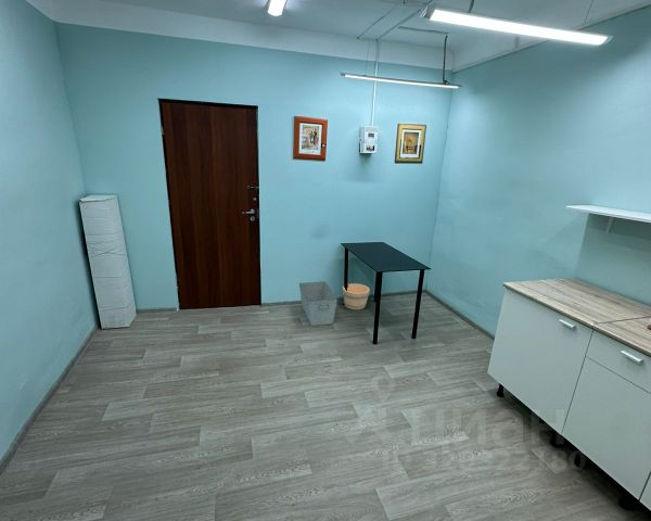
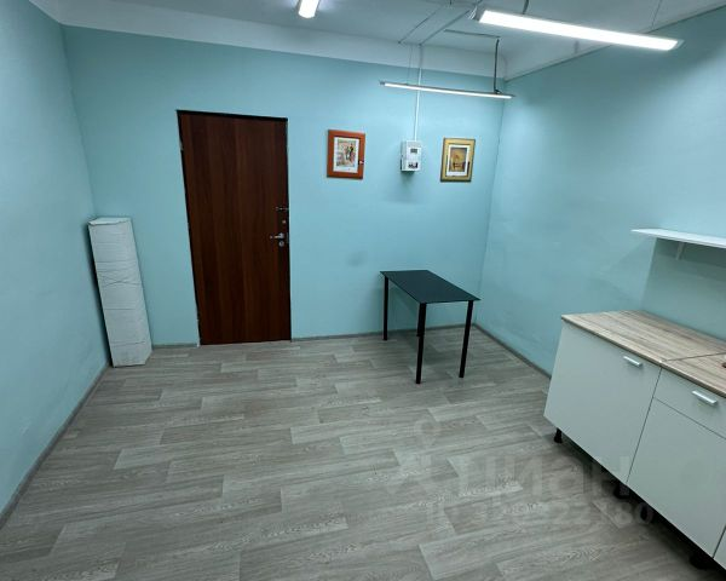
- bucket [341,282,371,310]
- storage bin [298,281,339,327]
